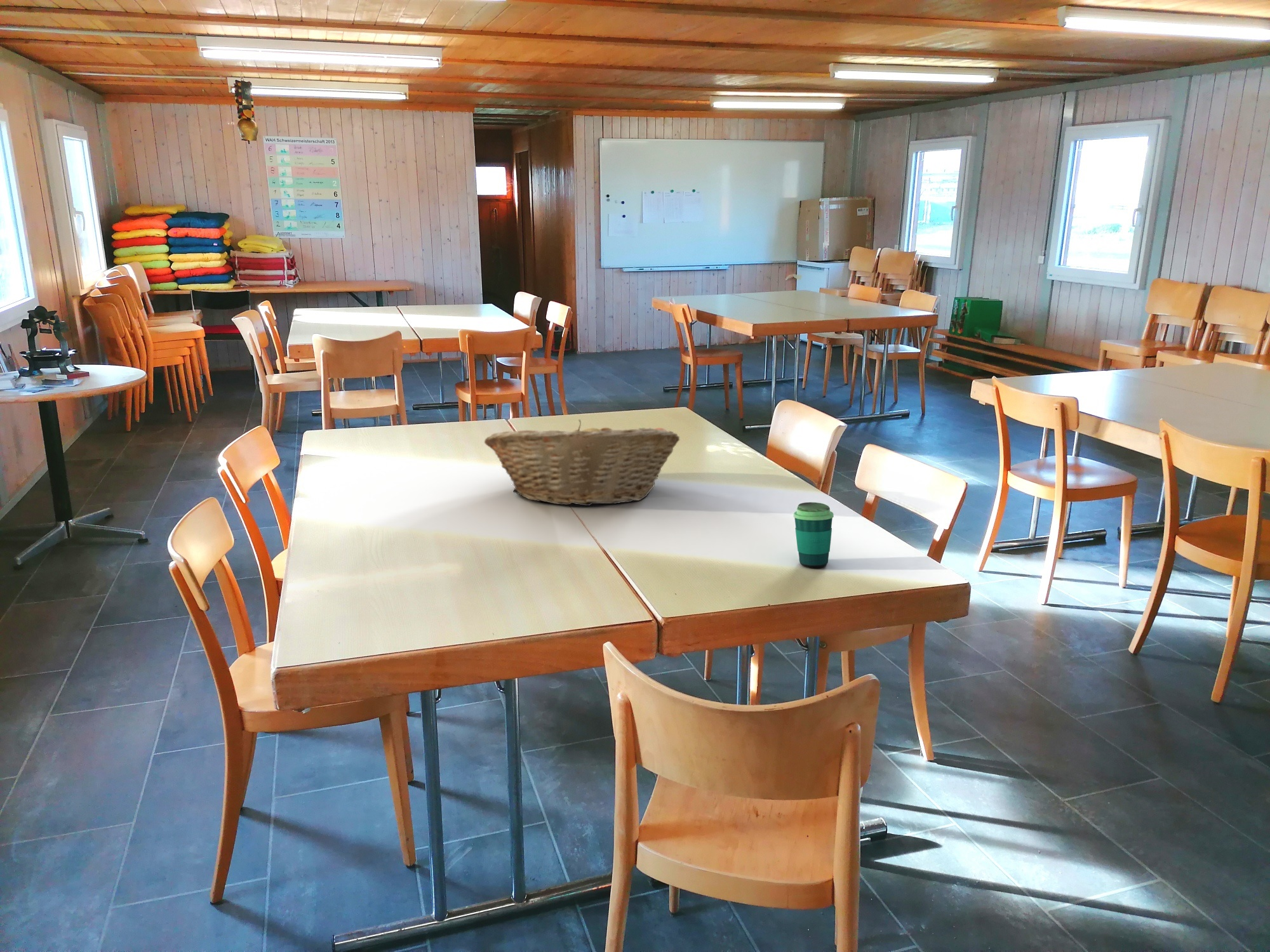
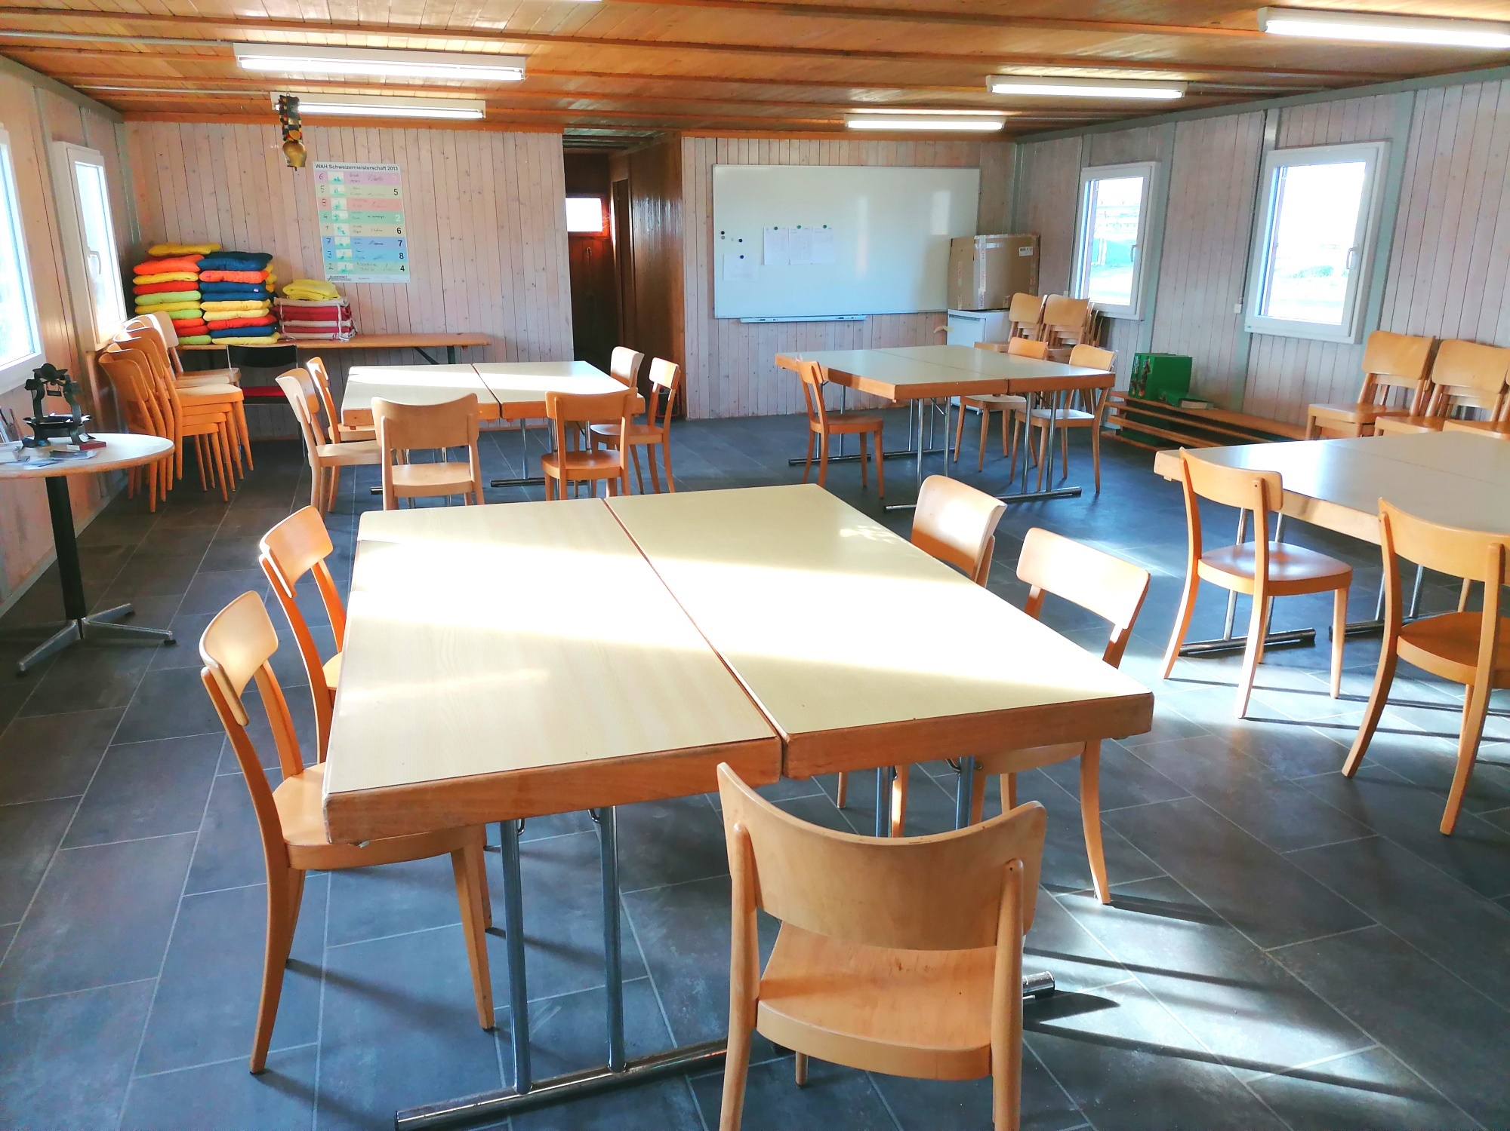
- cup [792,501,834,569]
- fruit basket [484,419,680,506]
